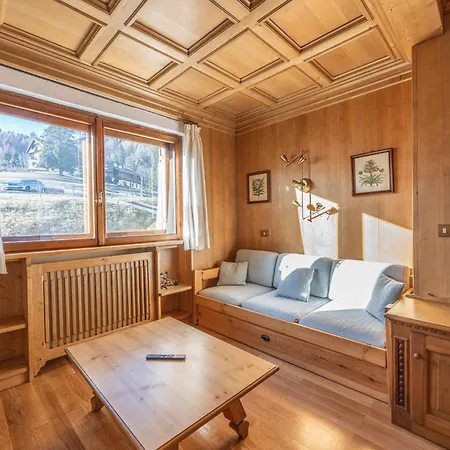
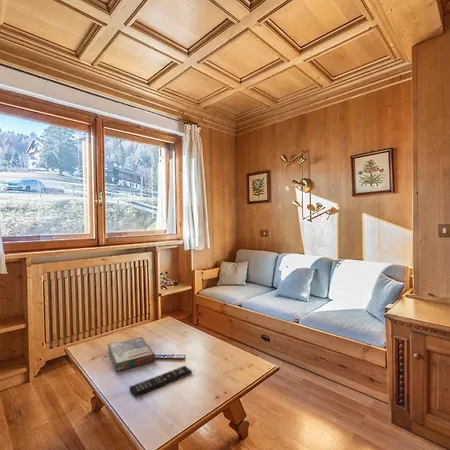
+ remote control [128,365,193,398]
+ board game [107,336,156,372]
